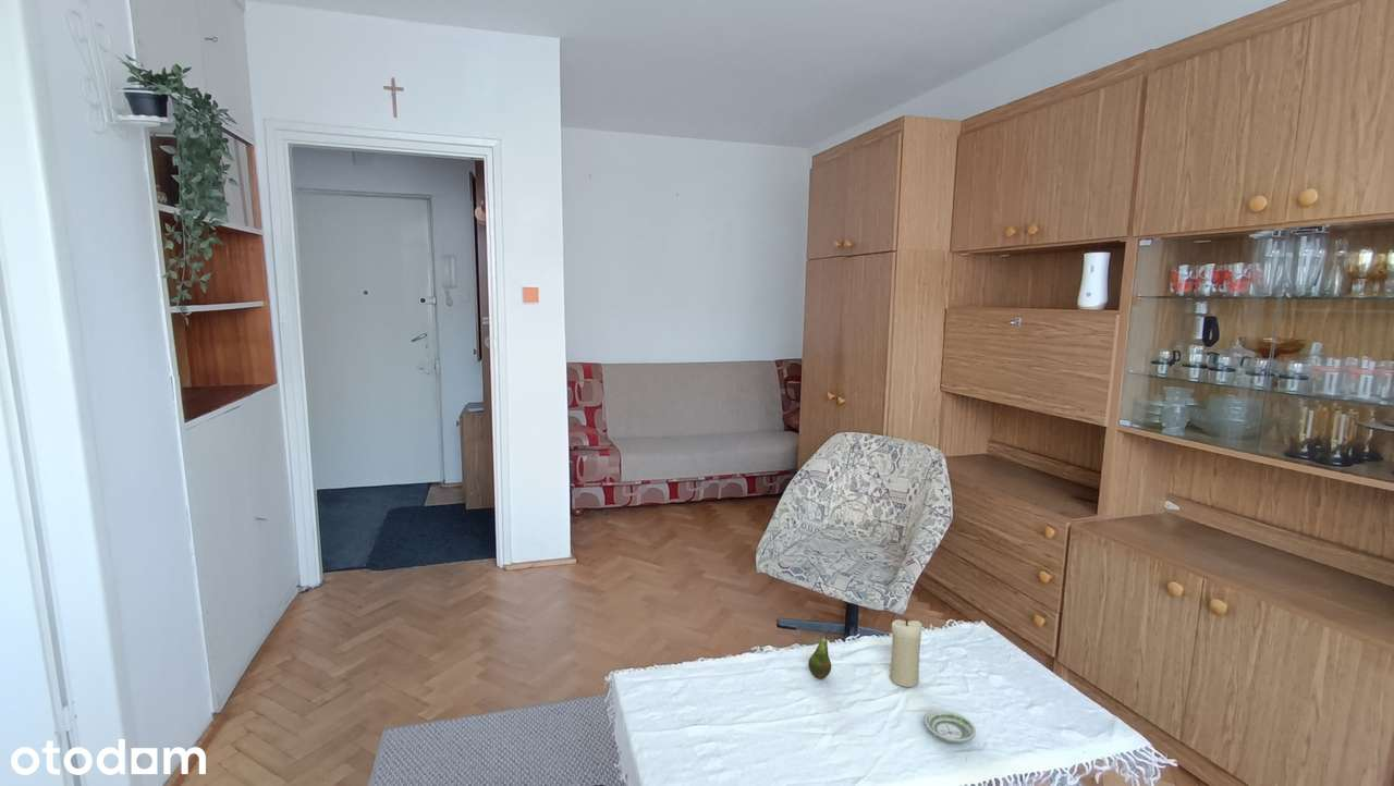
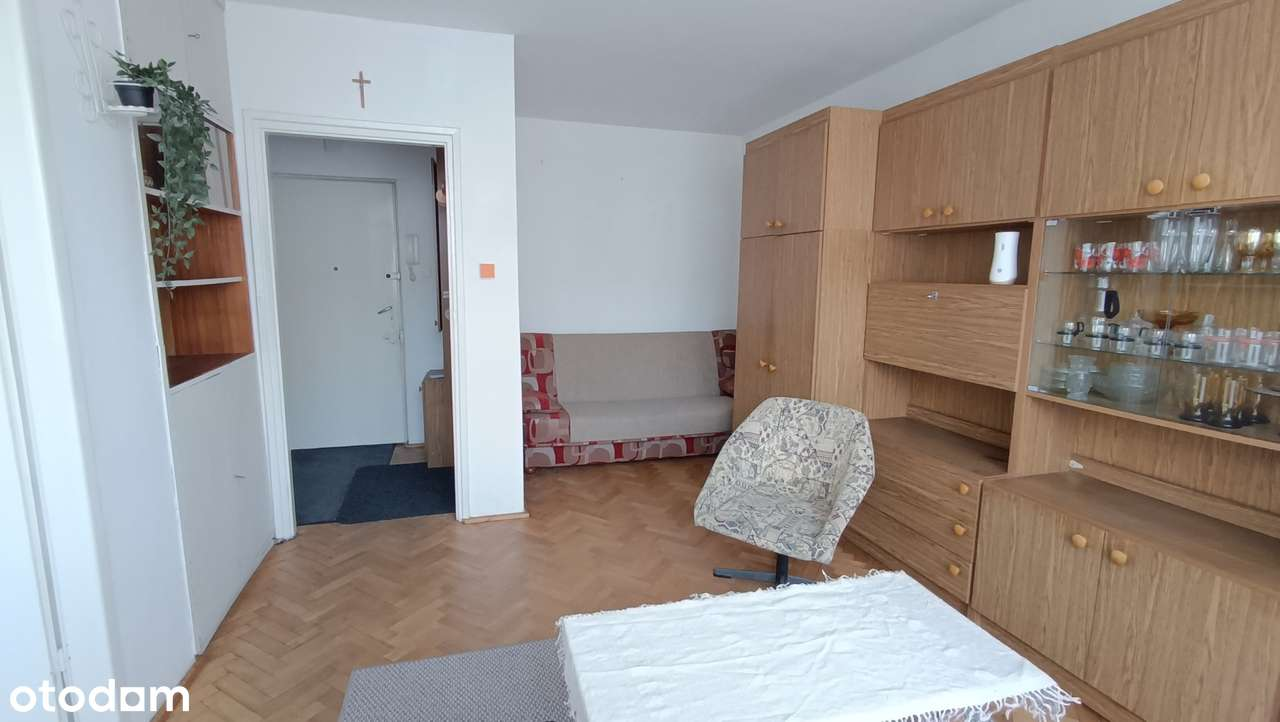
- saucer [924,709,977,745]
- fruit [807,625,834,680]
- candle [889,617,924,688]
